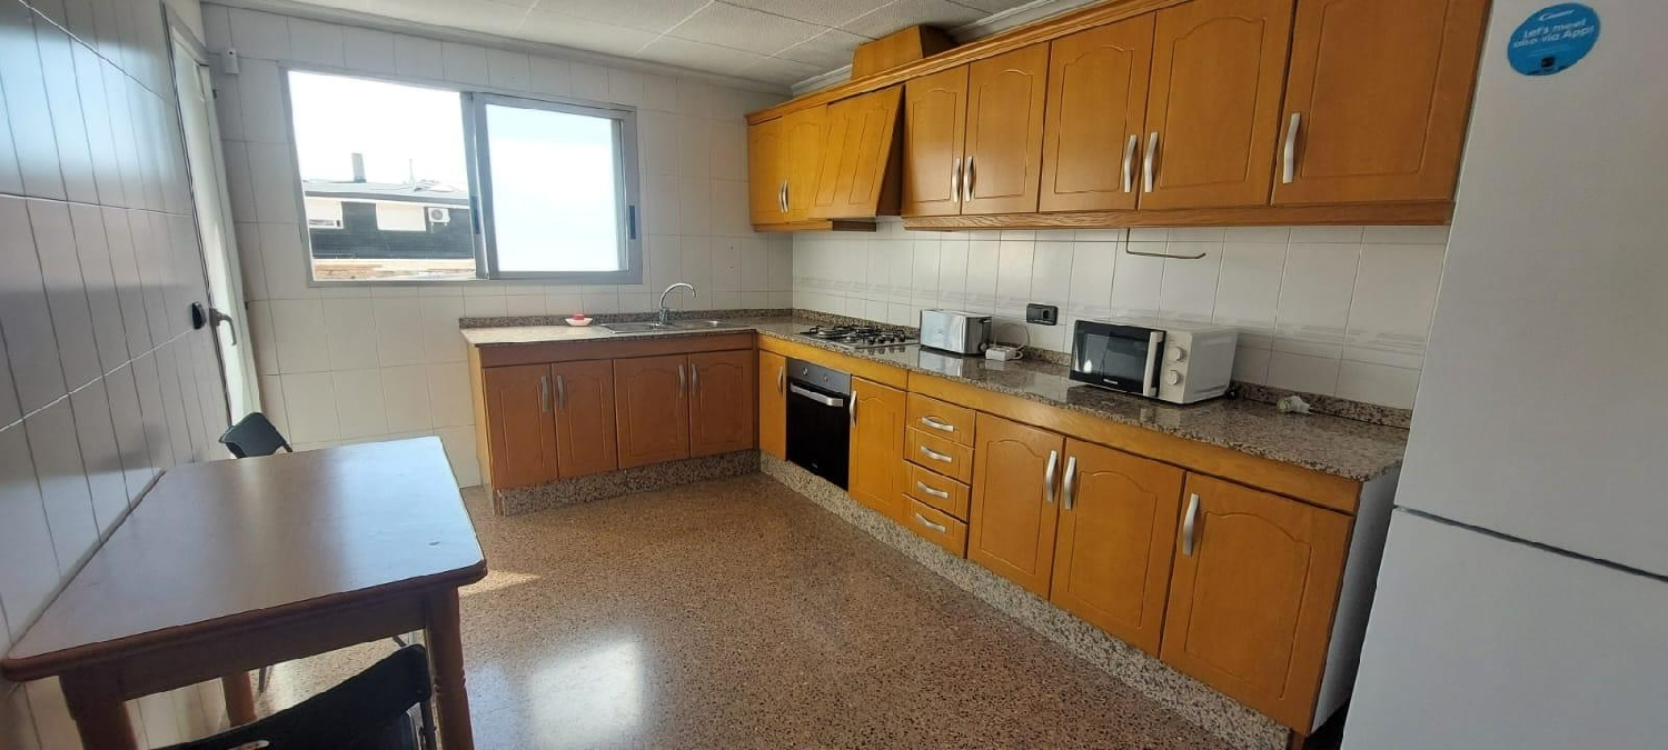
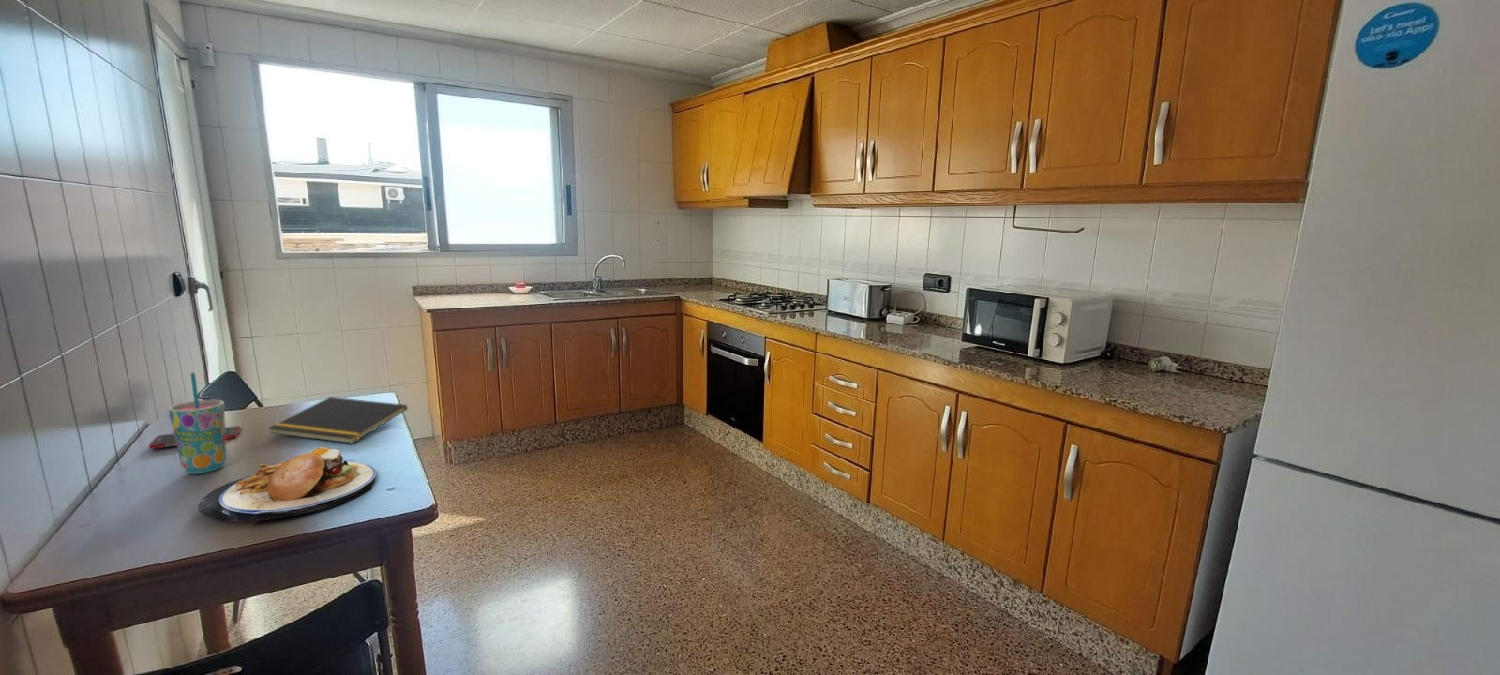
+ cell phone [148,425,242,450]
+ plate [197,446,377,523]
+ cup [168,372,228,475]
+ notepad [267,396,409,444]
